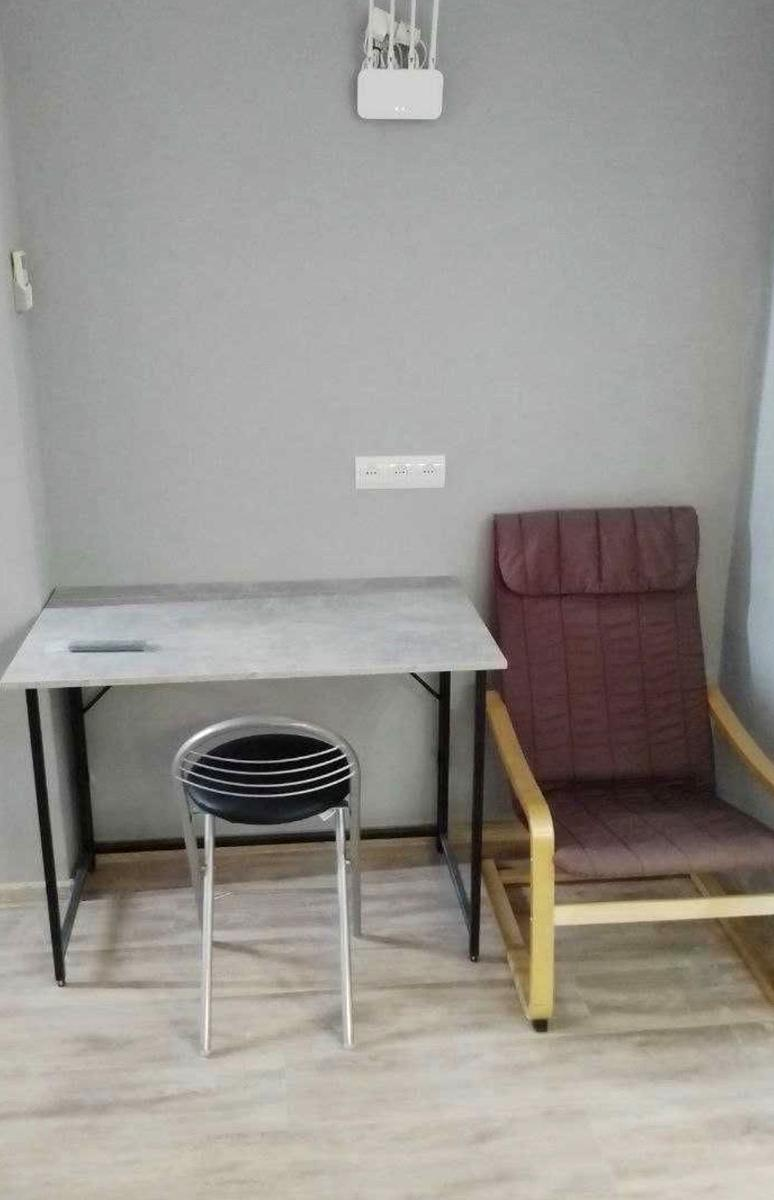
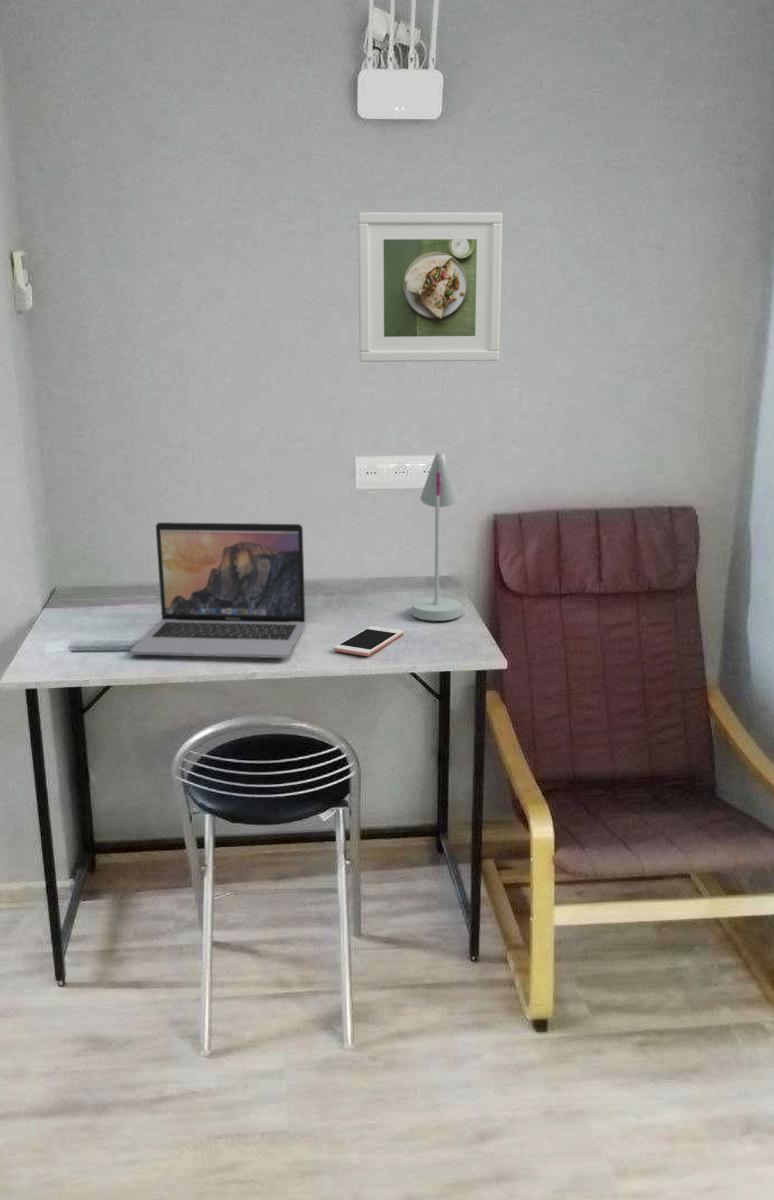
+ desk lamp [411,448,463,622]
+ laptop [129,521,306,659]
+ cell phone [333,625,404,657]
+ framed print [357,212,503,363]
